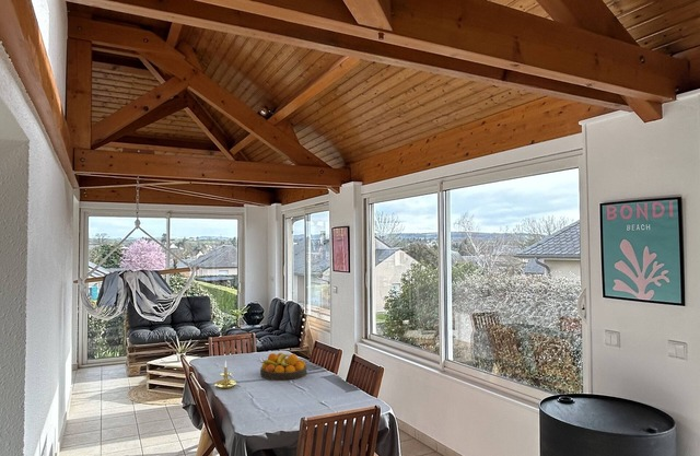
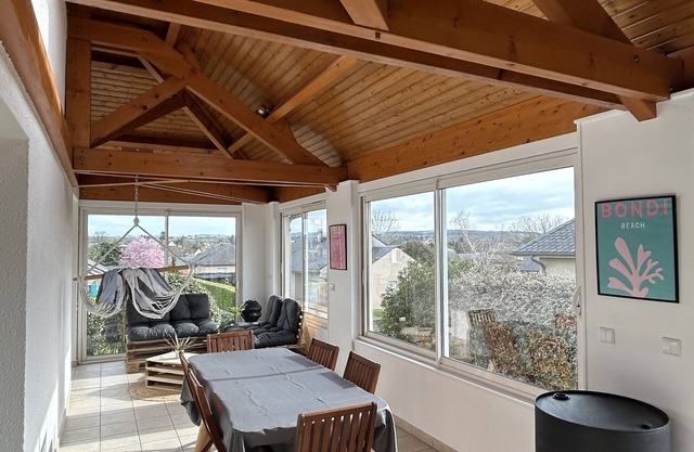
- fruit bowl [259,352,308,382]
- candle holder [214,360,237,389]
